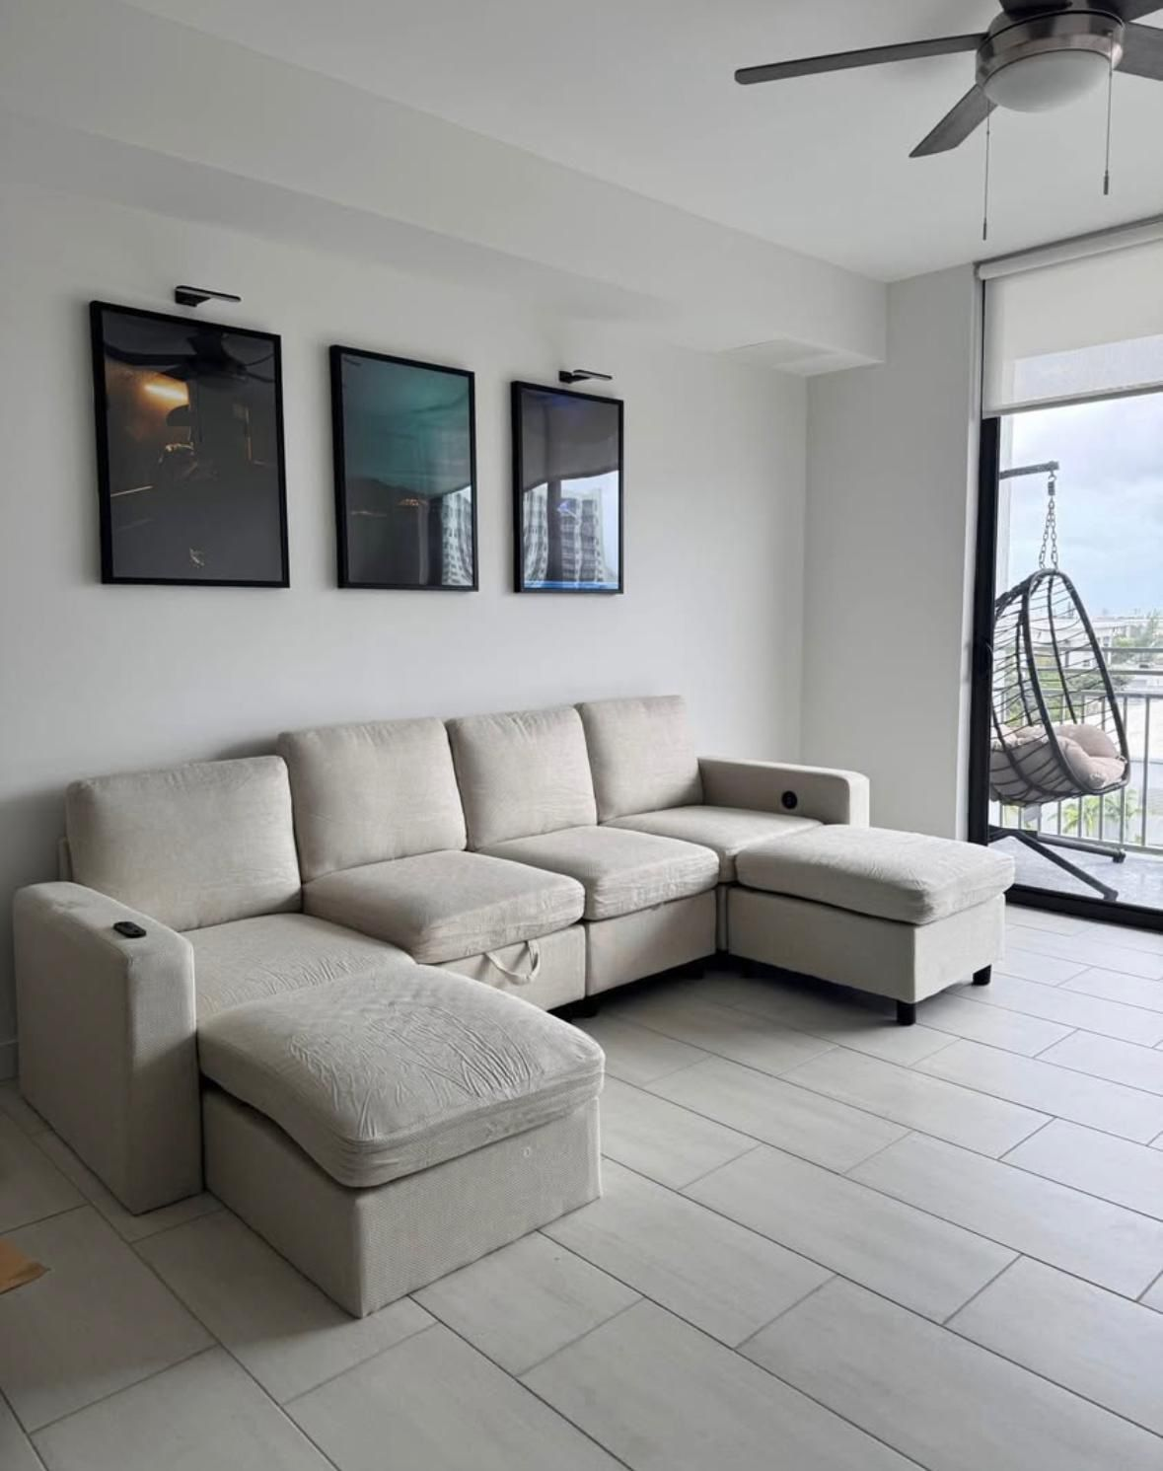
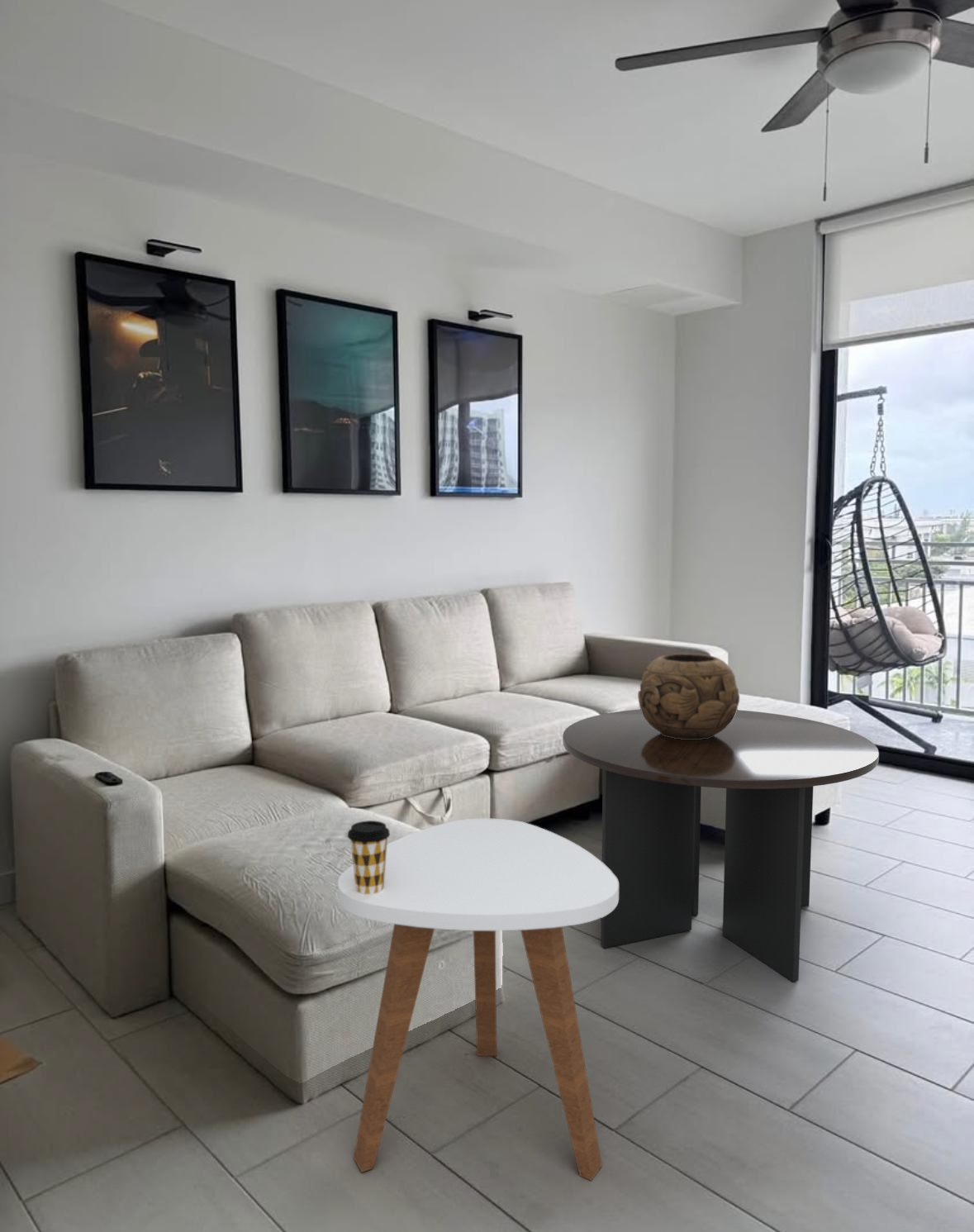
+ coffee cup [347,820,391,895]
+ decorative bowl [637,653,740,740]
+ coffee table [562,709,880,982]
+ side table [337,817,619,1182]
